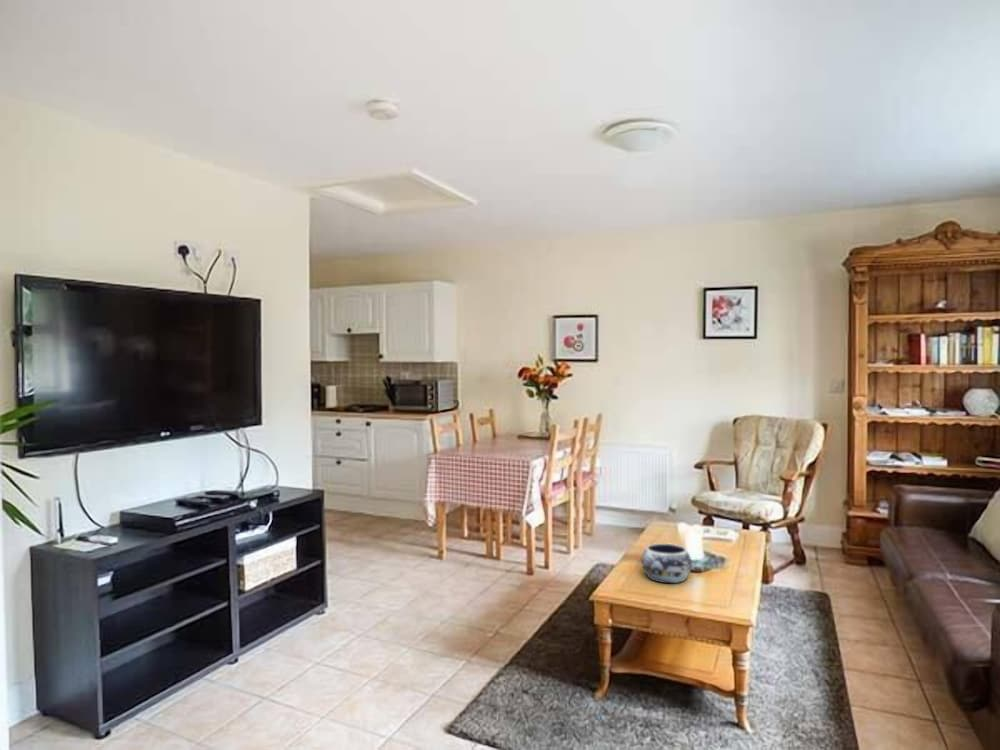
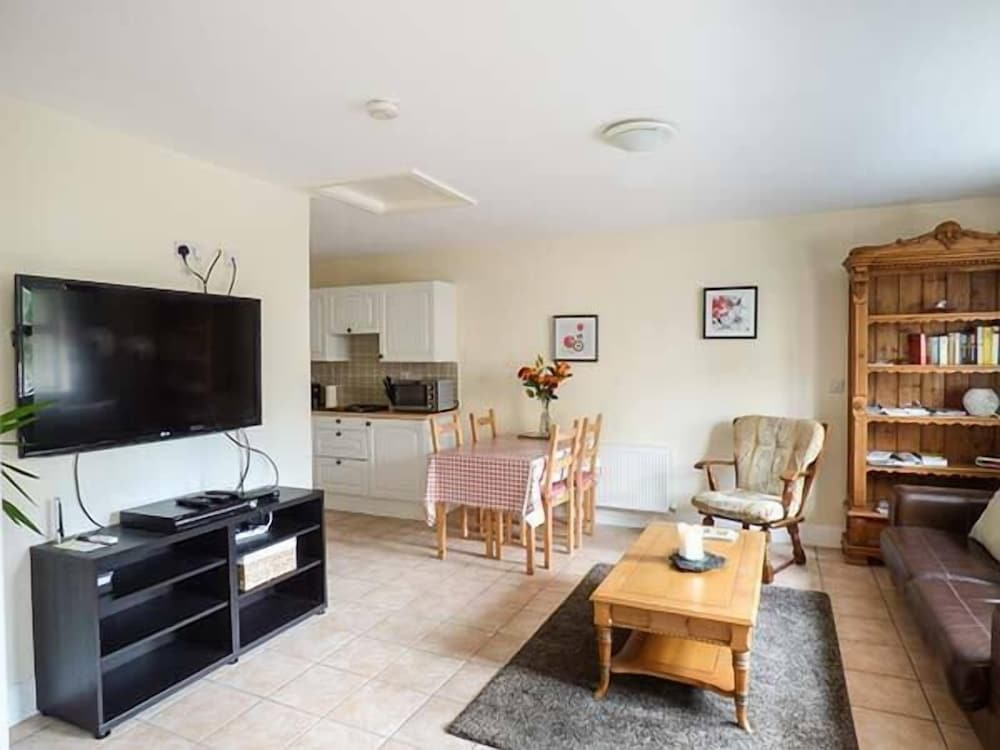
- decorative bowl [641,542,693,584]
